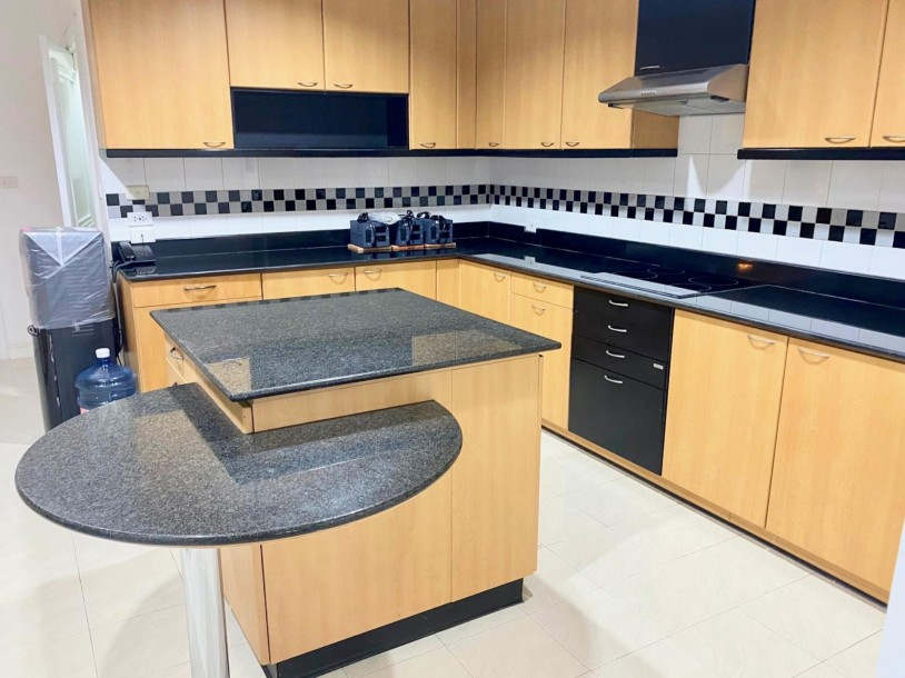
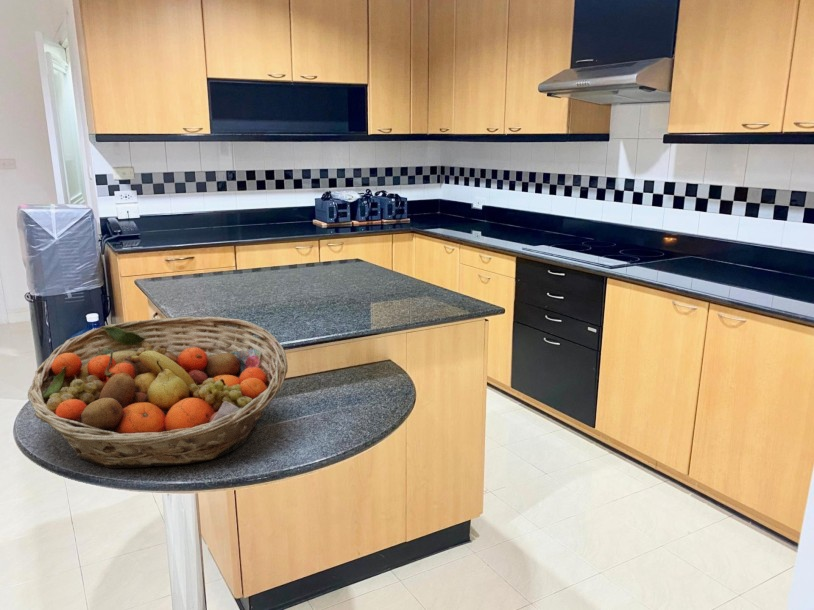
+ fruit basket [27,315,289,469]
